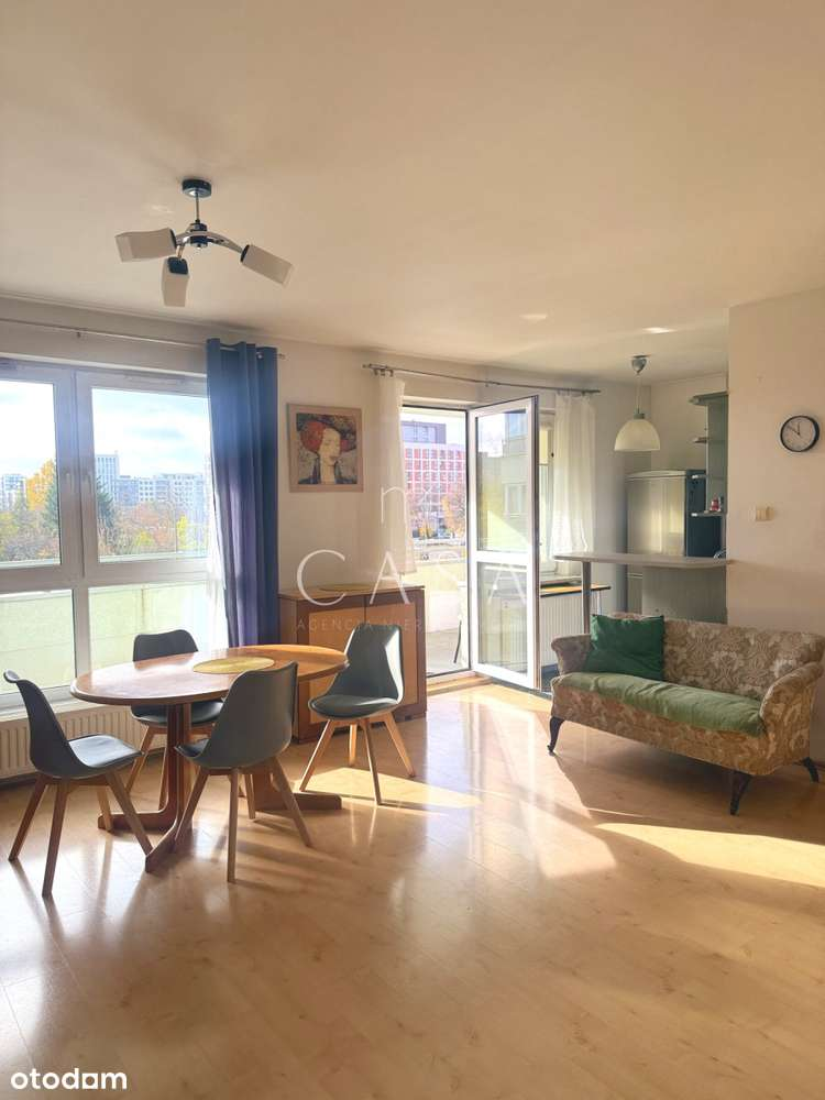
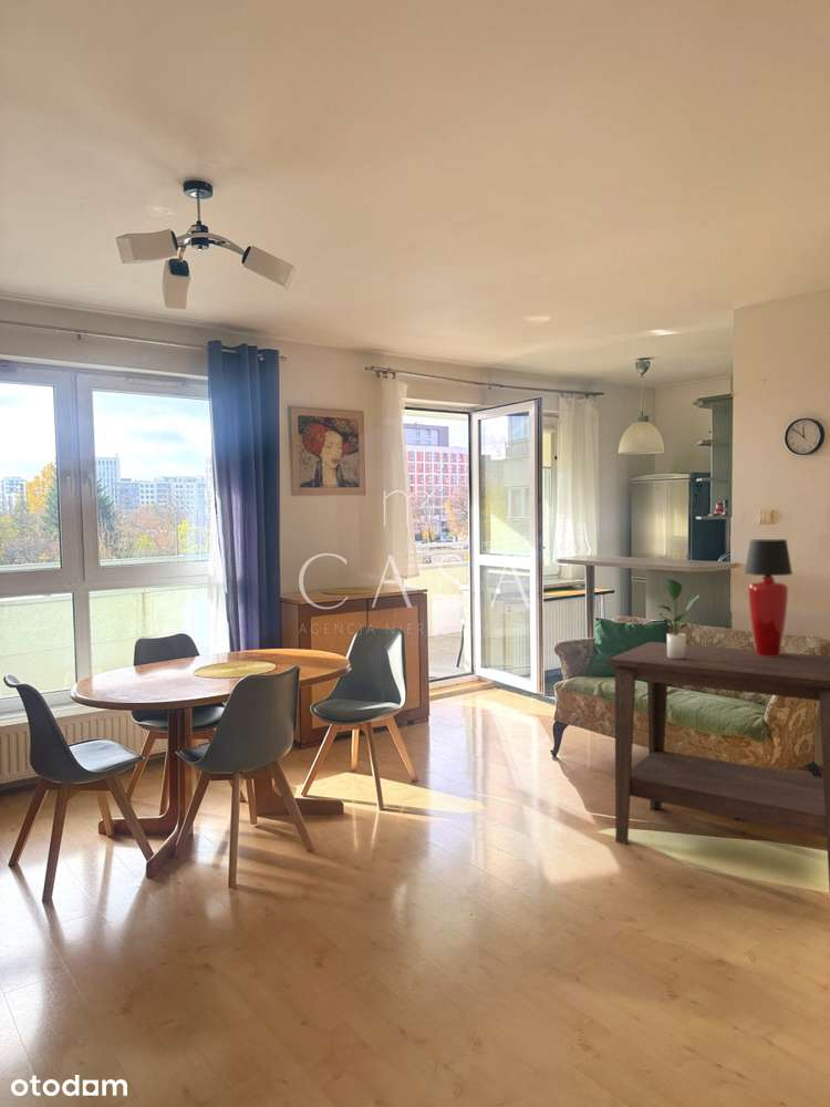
+ table lamp [744,538,793,656]
+ potted plant [656,577,701,660]
+ side table [608,641,830,892]
